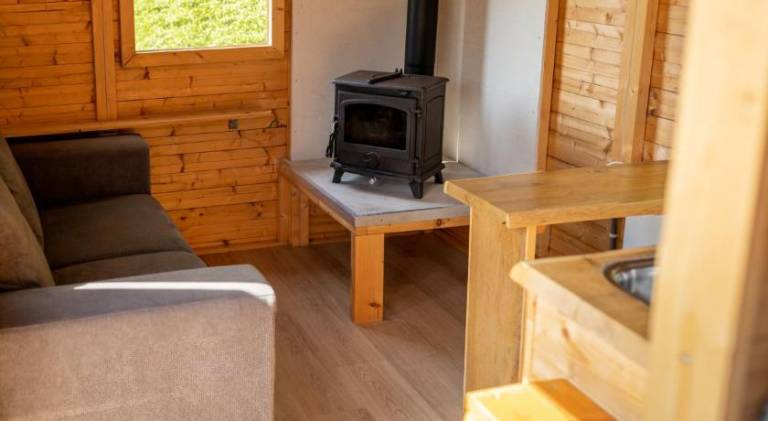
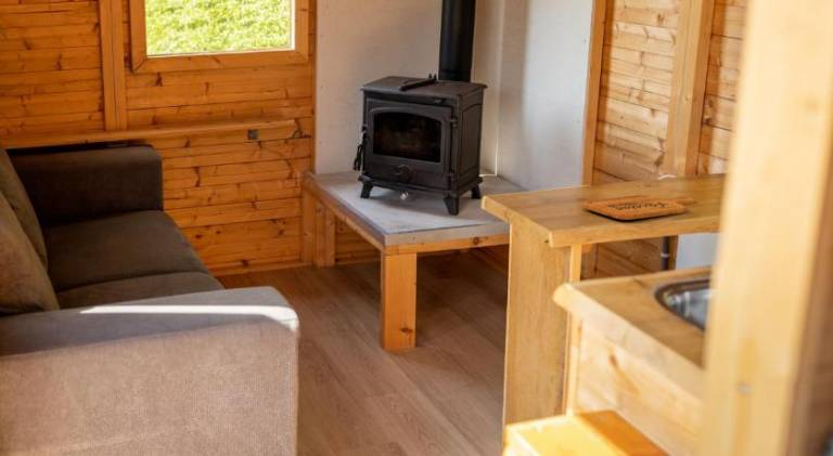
+ cutting board [584,194,695,221]
